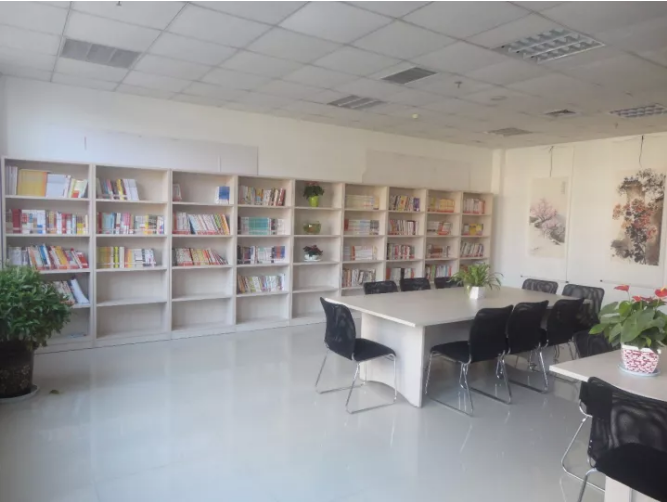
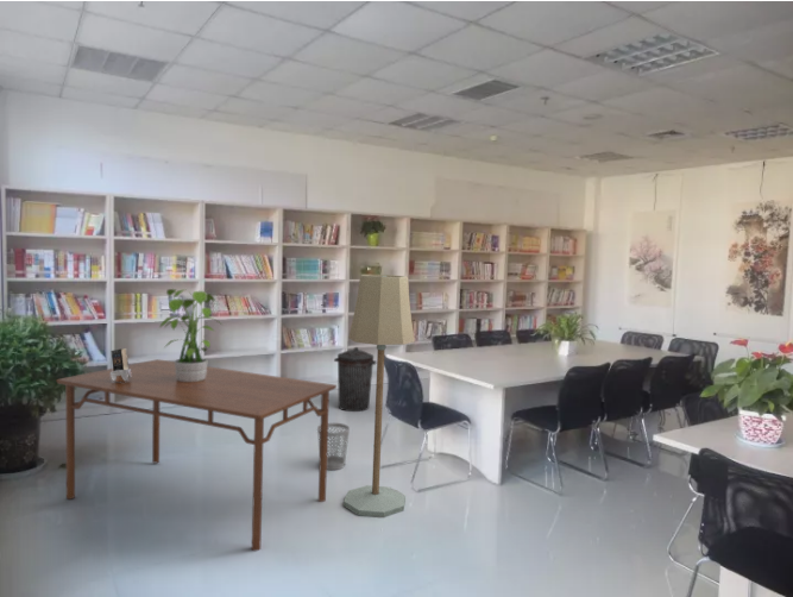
+ potted plant [157,287,225,382]
+ trash can [333,346,377,413]
+ wastebasket [316,422,351,471]
+ floor lamp [342,274,416,519]
+ book [109,347,132,383]
+ dining table [56,358,338,552]
